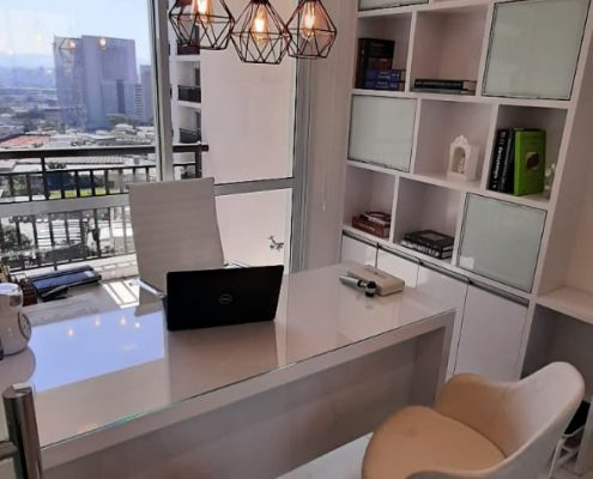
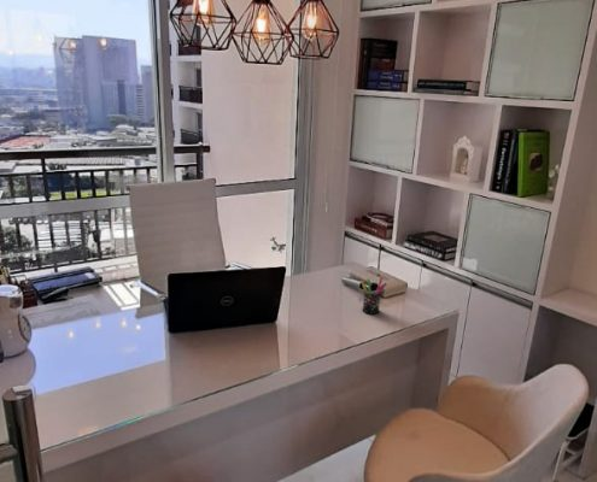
+ pen holder [361,276,388,316]
